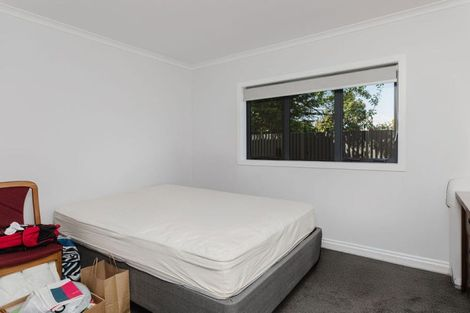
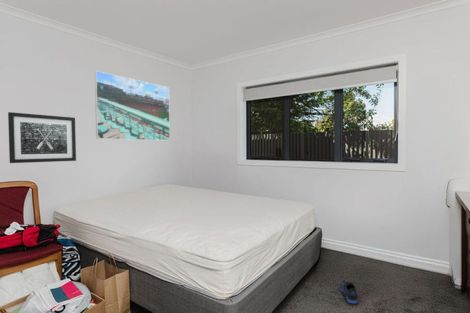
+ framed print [94,70,171,142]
+ wall art [7,111,77,164]
+ sneaker [338,279,358,305]
